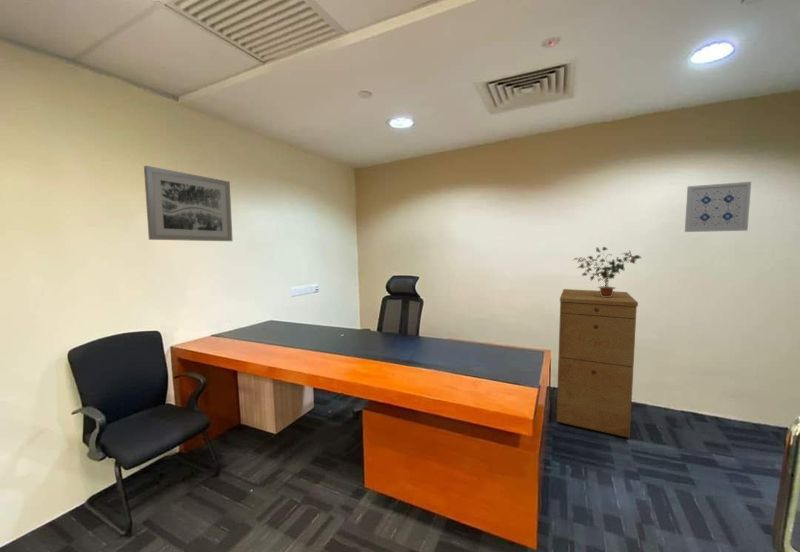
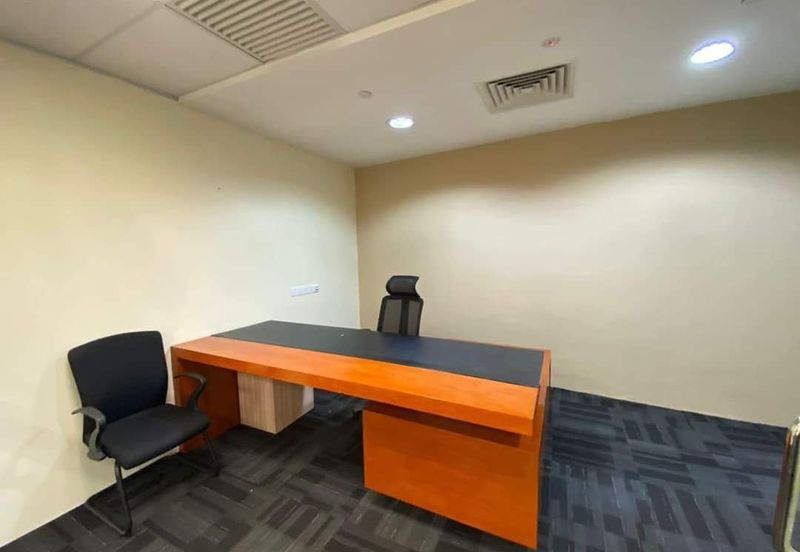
- wall art [143,165,234,242]
- wall art [684,181,752,233]
- filing cabinet [555,288,639,439]
- potted plant [572,246,642,297]
